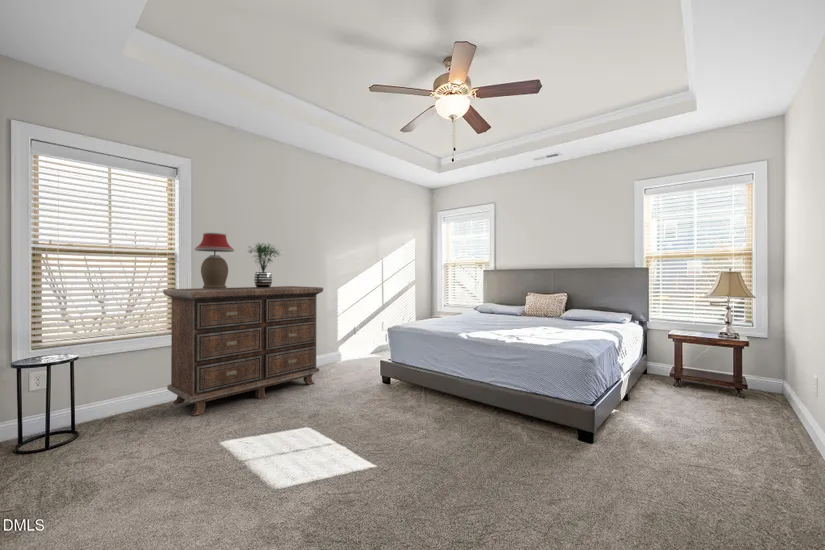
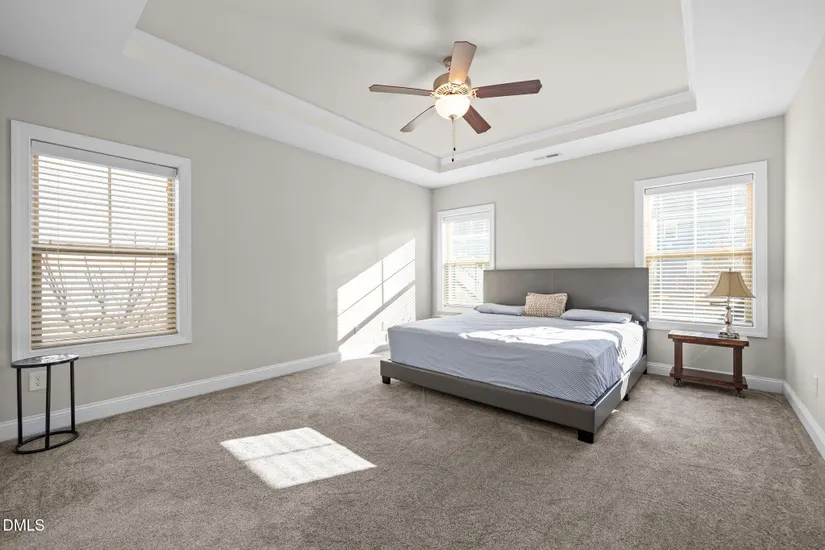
- potted plant [246,242,282,288]
- dresser [162,285,324,417]
- table lamp [194,232,235,289]
